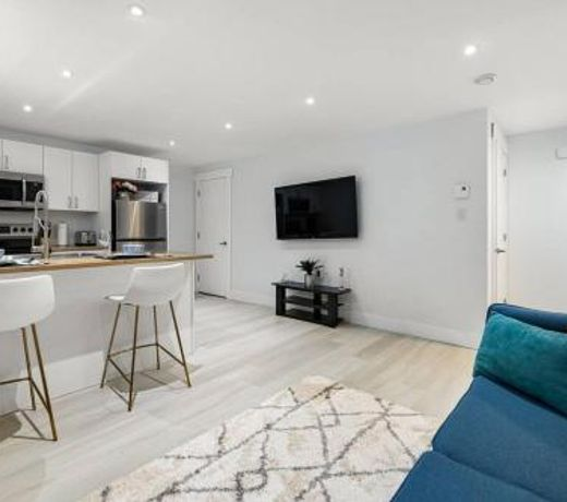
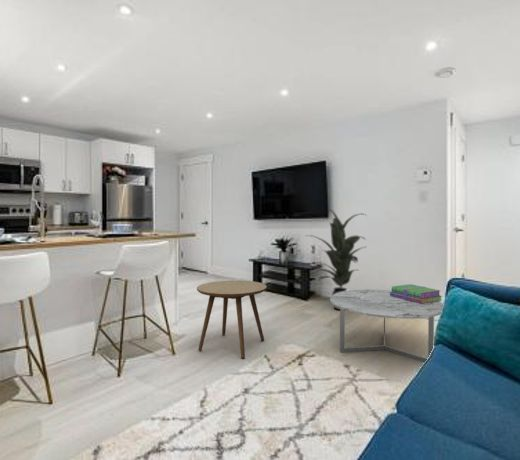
+ stack of books [390,283,443,304]
+ coffee table [329,289,444,363]
+ indoor plant [306,208,368,311]
+ side table [196,280,268,360]
